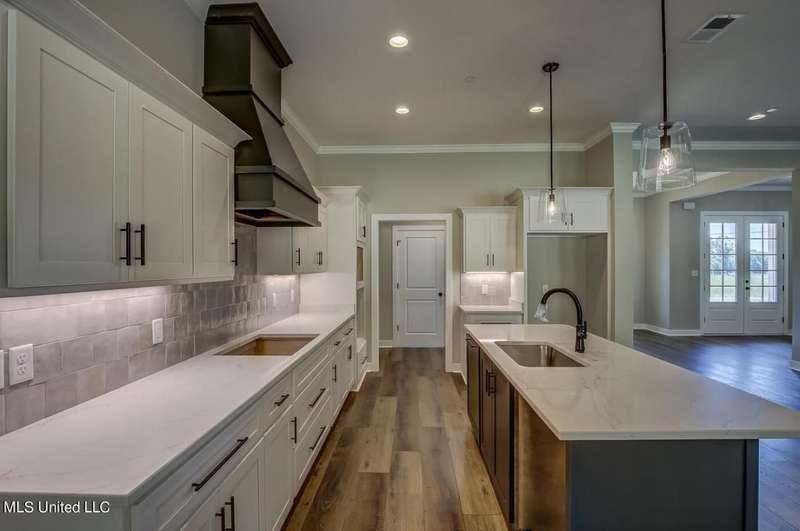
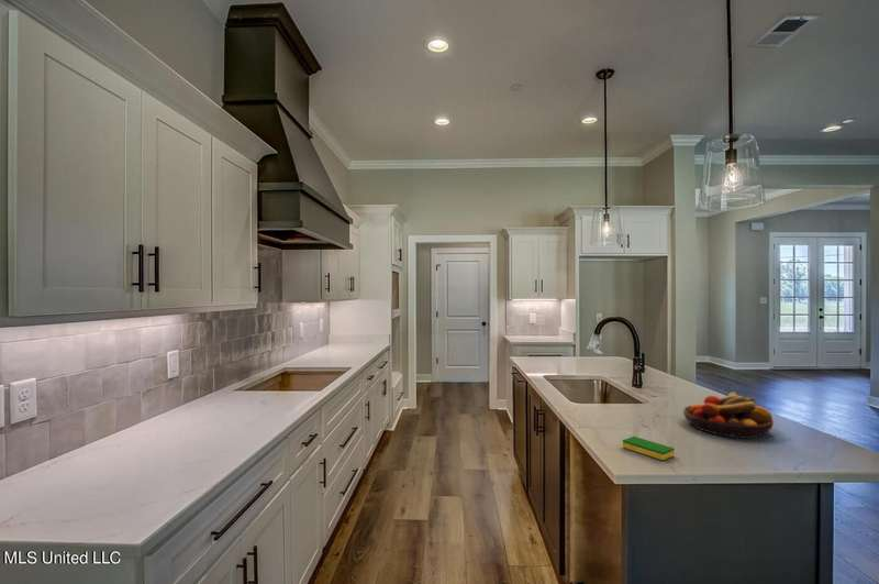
+ dish sponge [622,436,676,461]
+ fruit bowl [682,390,775,440]
